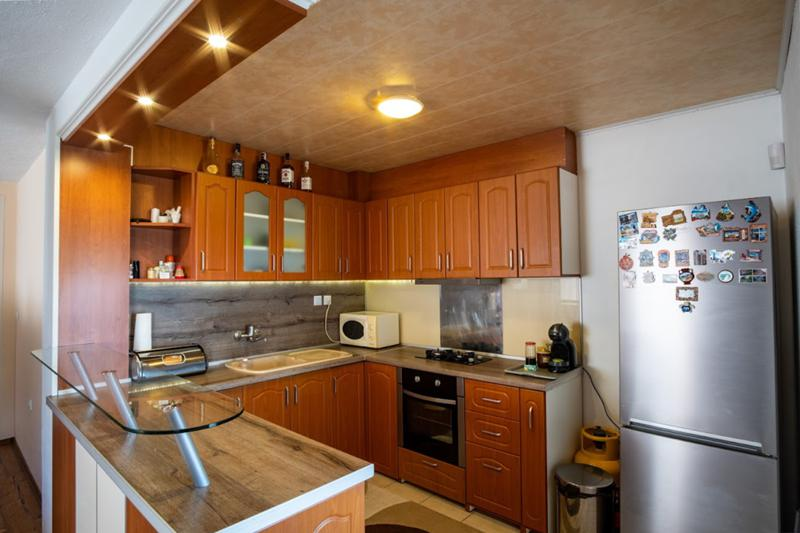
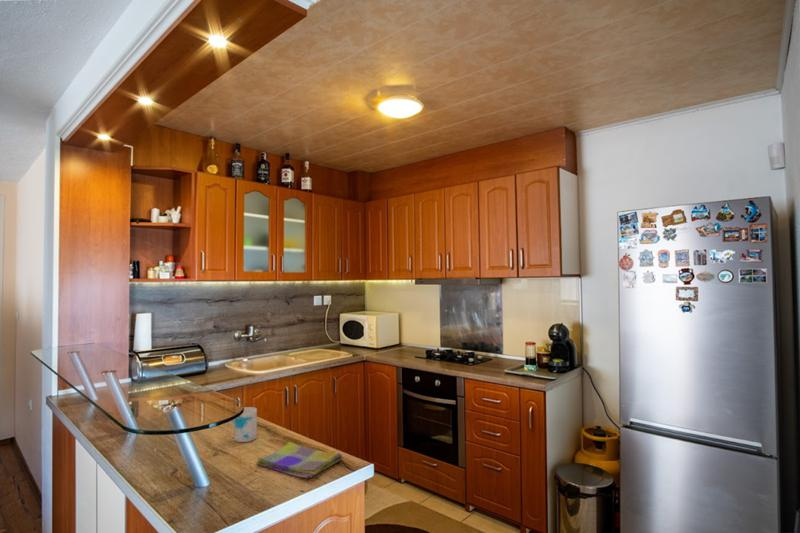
+ mug [230,406,258,443]
+ dish towel [255,441,343,479]
